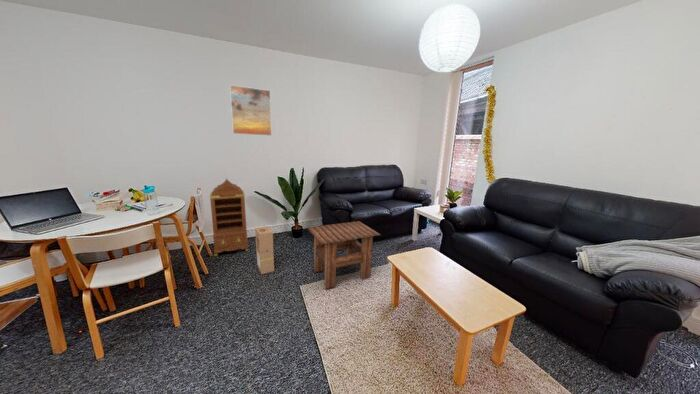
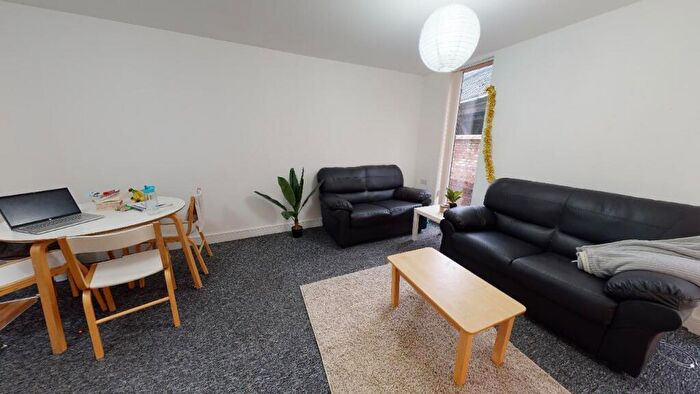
- cabinet [209,178,250,257]
- side table [306,220,381,290]
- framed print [229,84,273,137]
- cardboard box [254,225,275,275]
